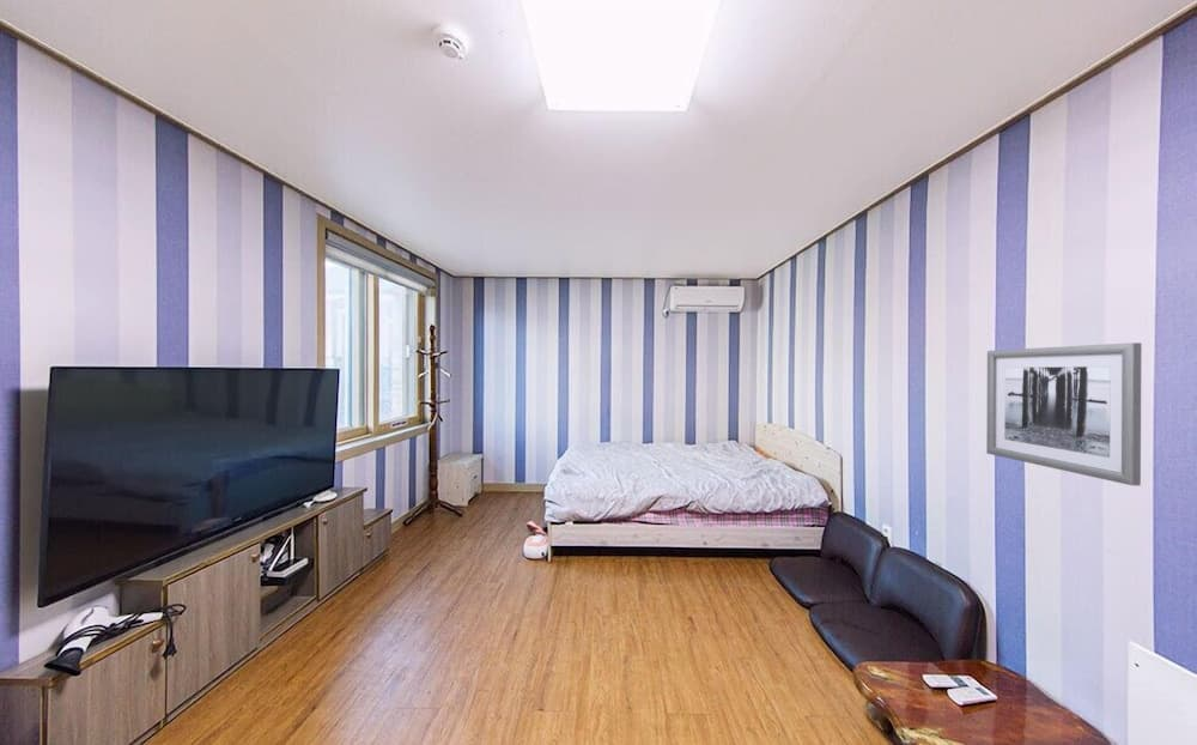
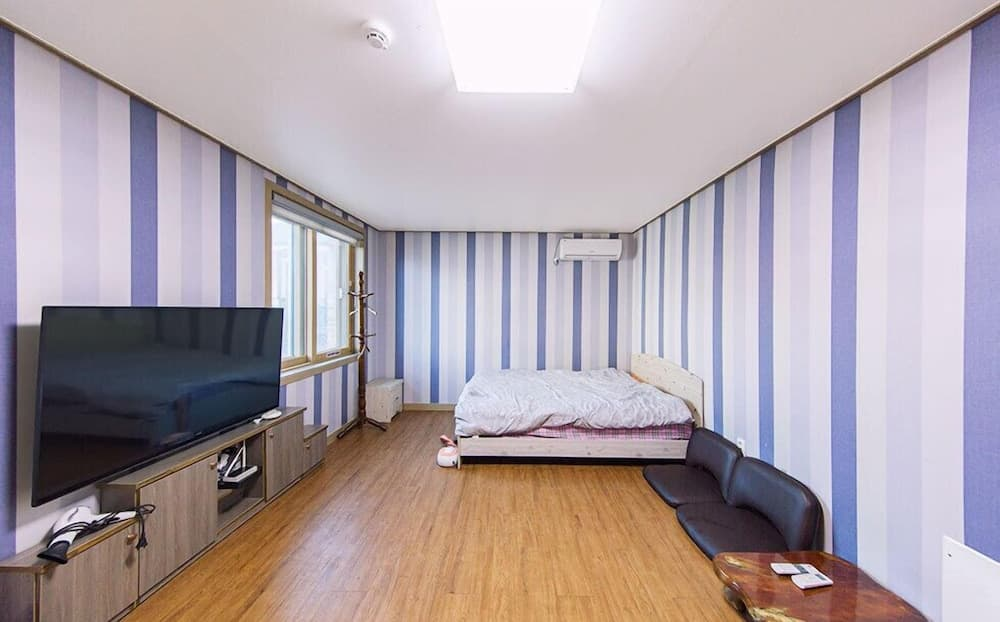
- wall art [985,341,1143,486]
